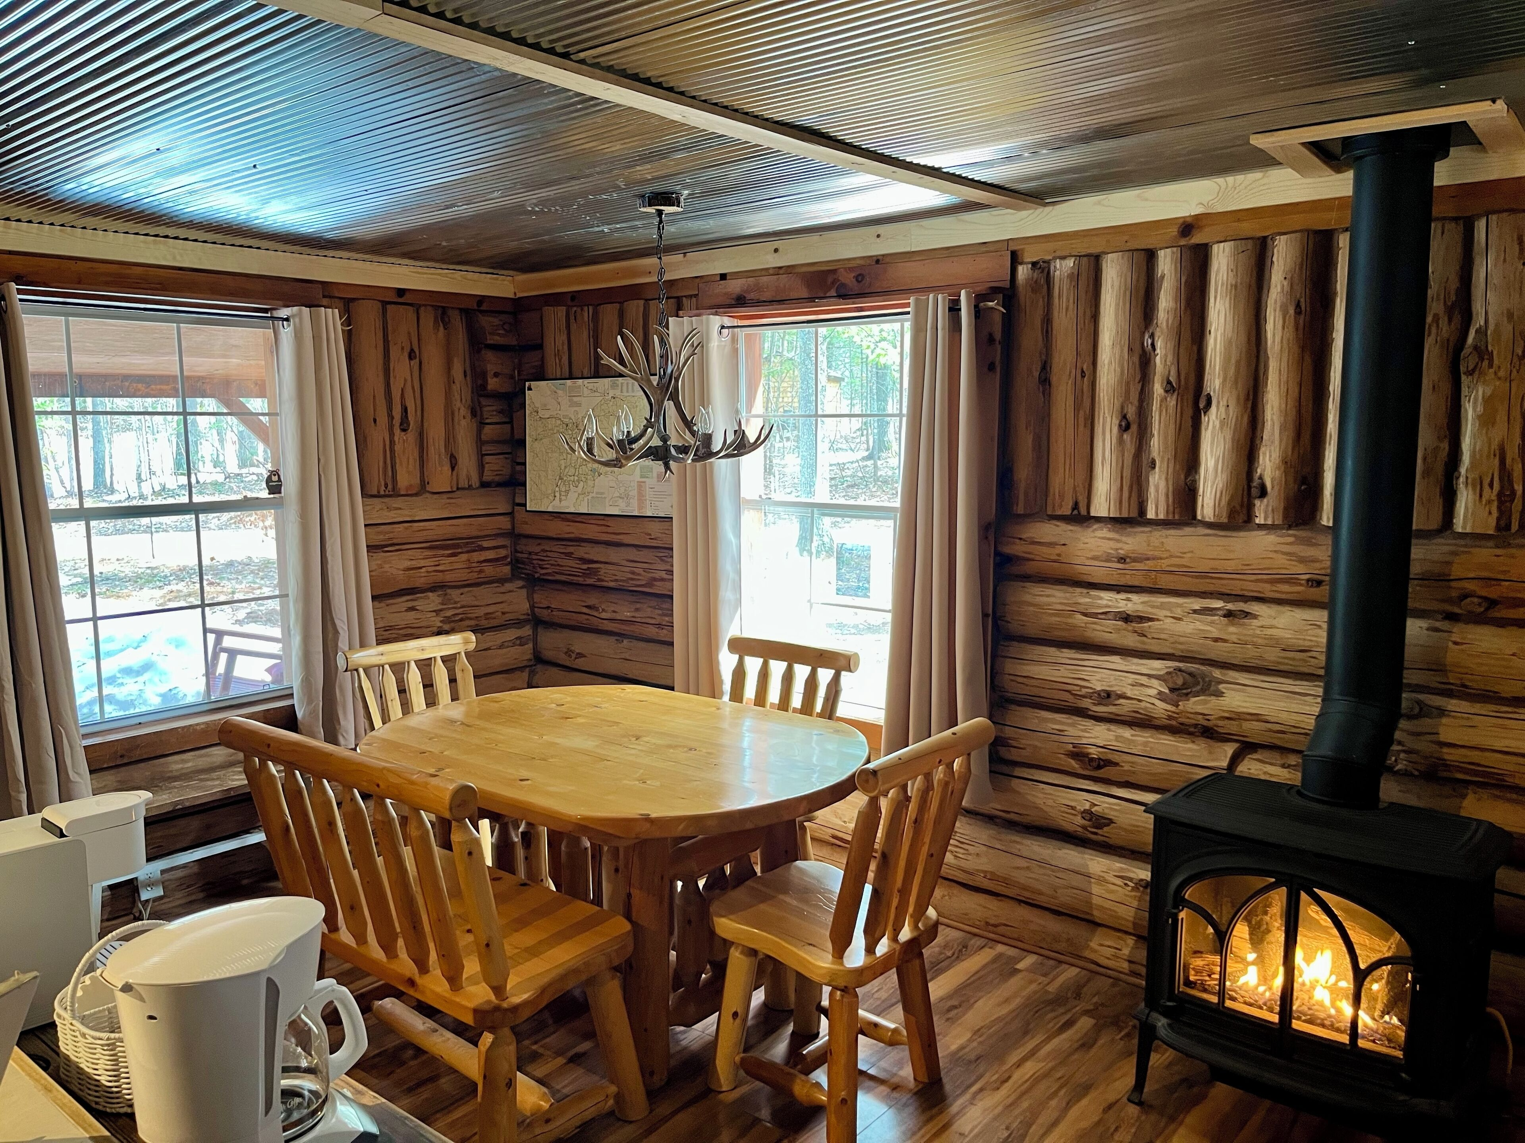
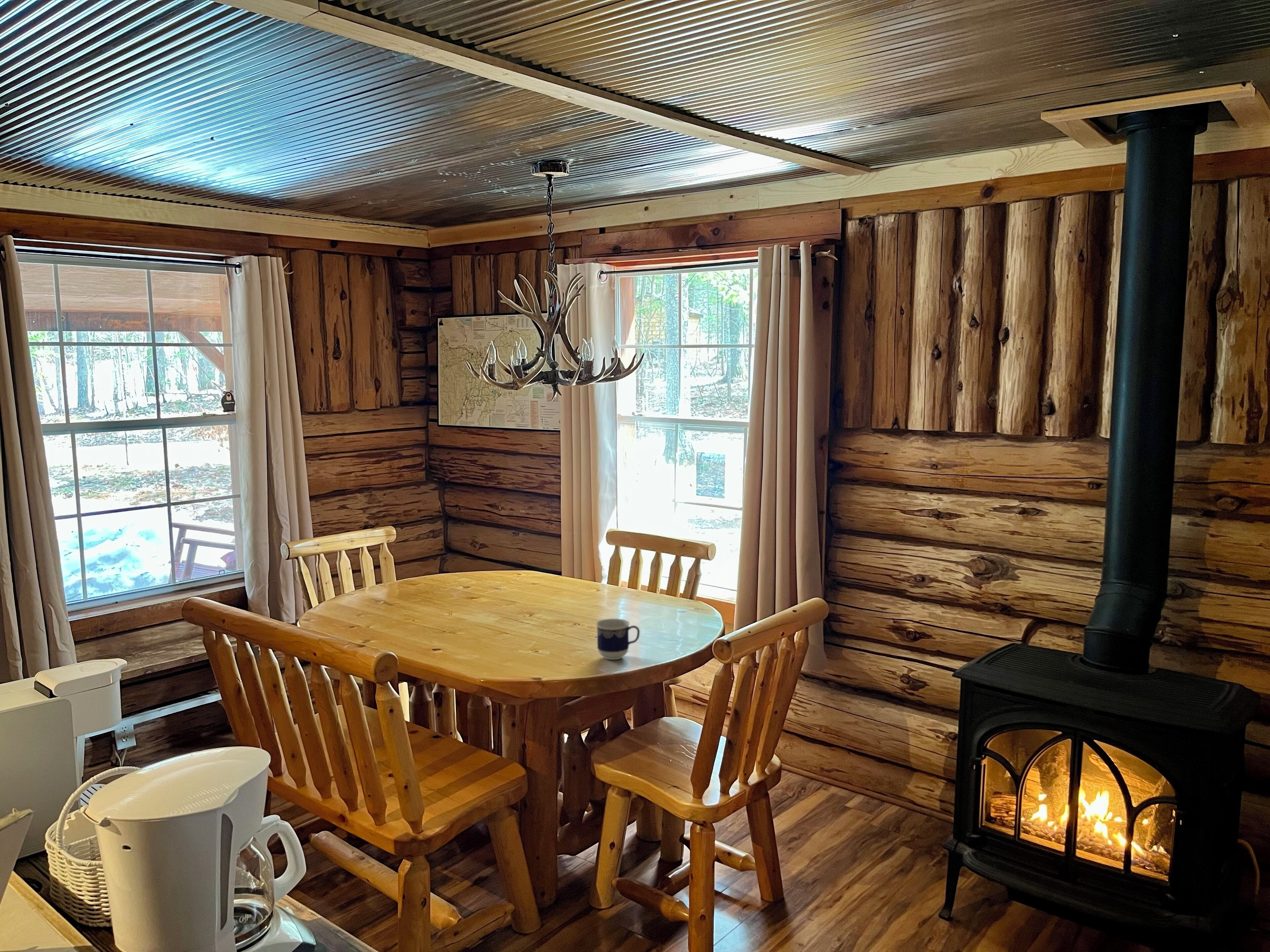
+ cup [596,618,640,660]
